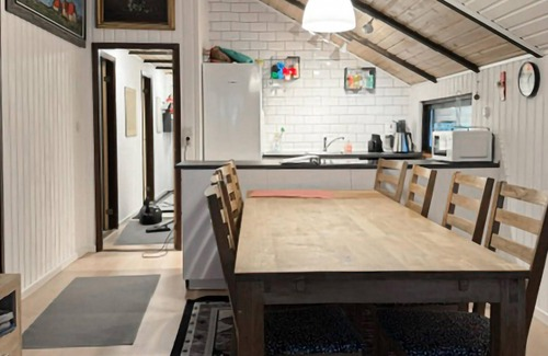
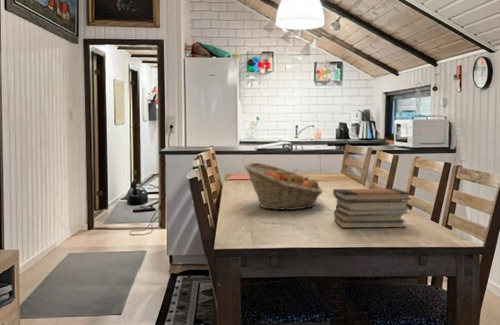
+ book stack [332,187,412,229]
+ fruit basket [243,162,324,211]
